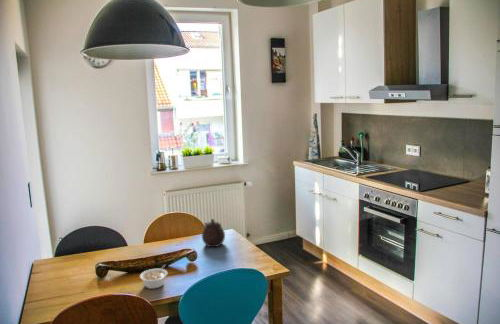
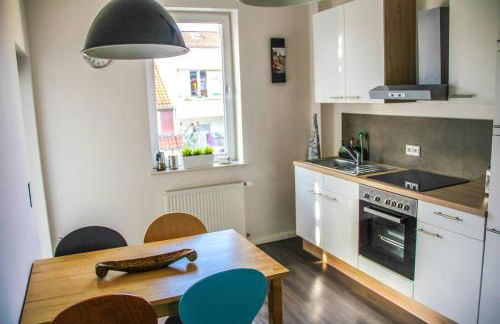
- legume [139,264,168,290]
- teapot [201,218,226,248]
